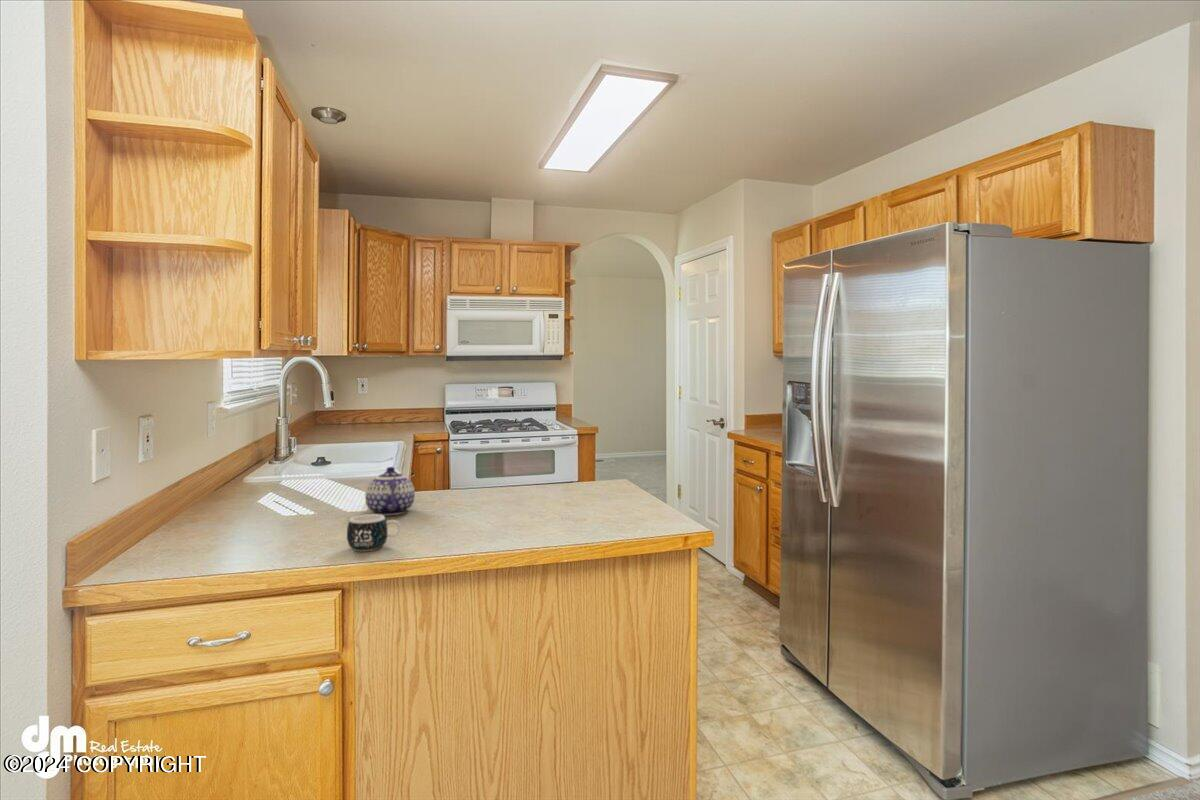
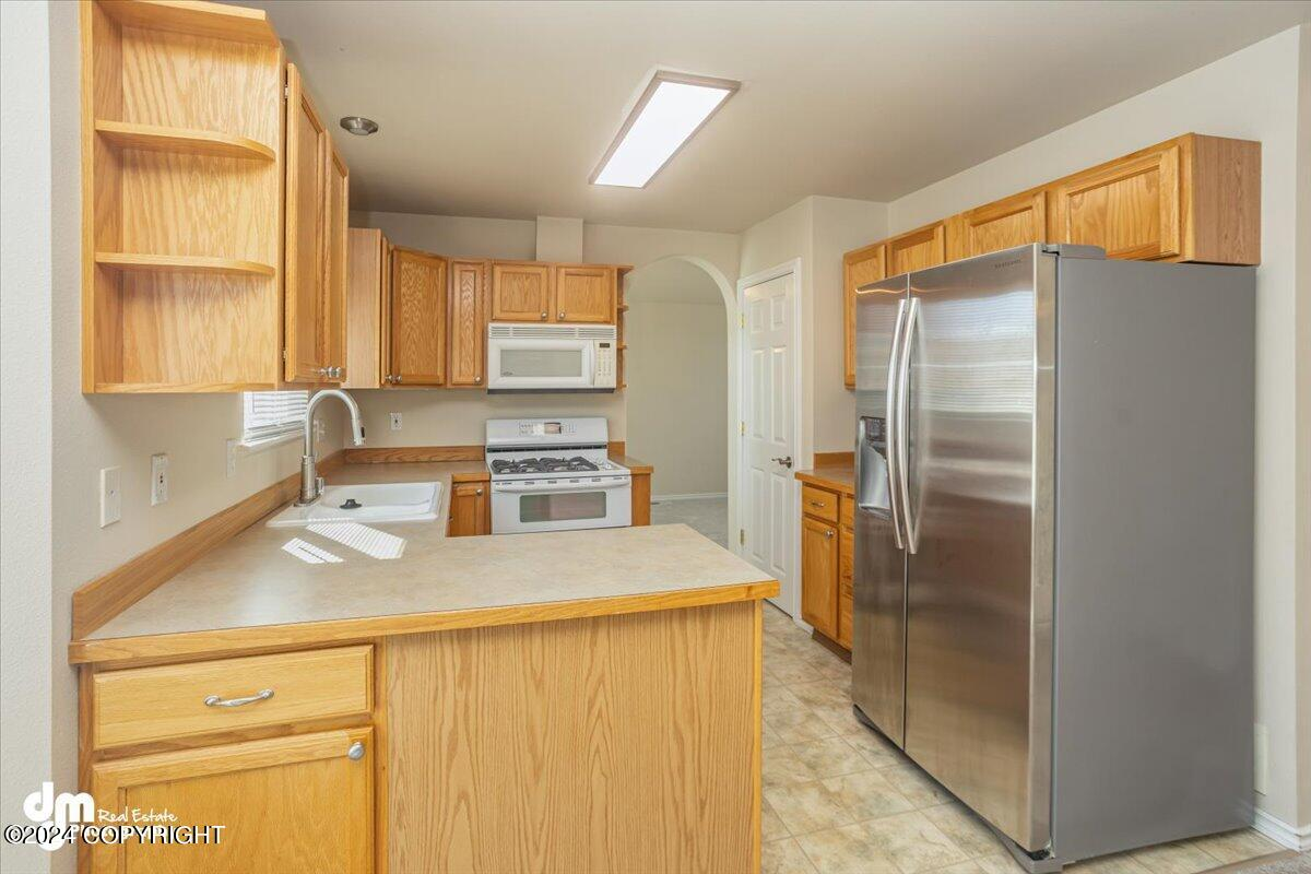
- teapot [364,466,416,516]
- mug [346,513,402,552]
